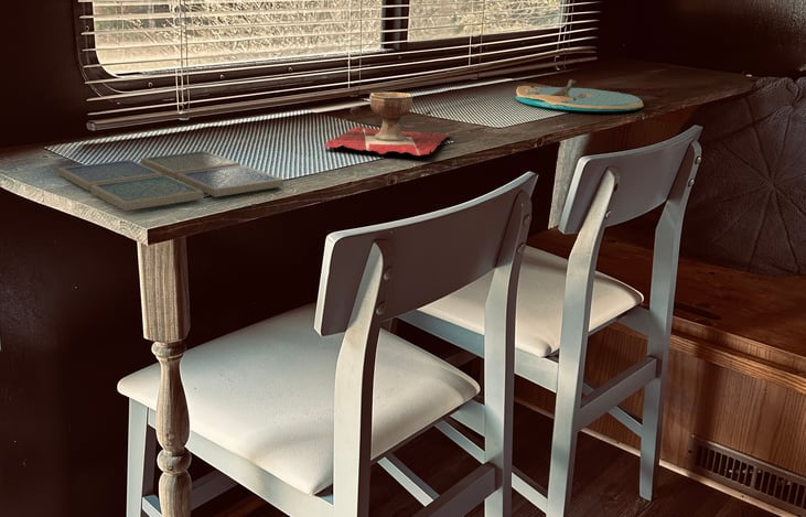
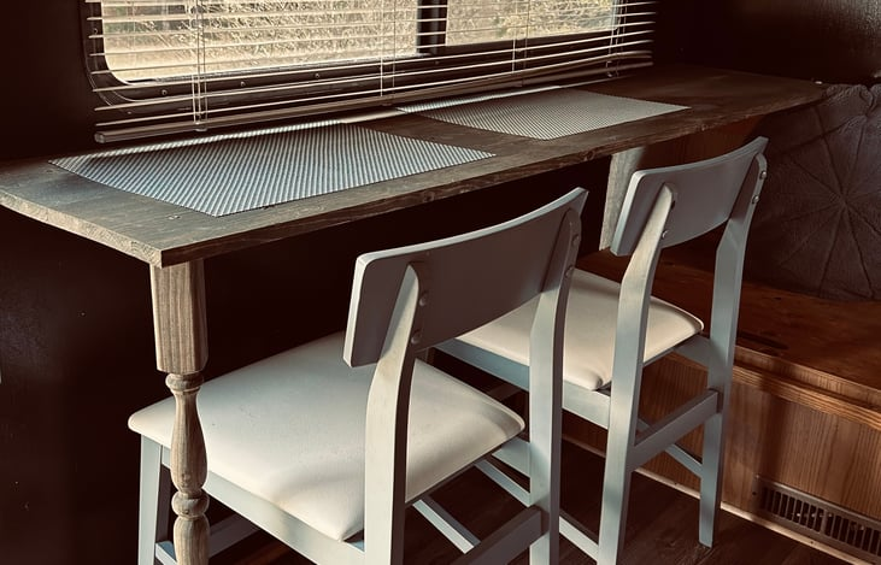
- decorative bowl [322,91,450,157]
- drink coaster [57,150,284,212]
- plate [514,78,644,112]
